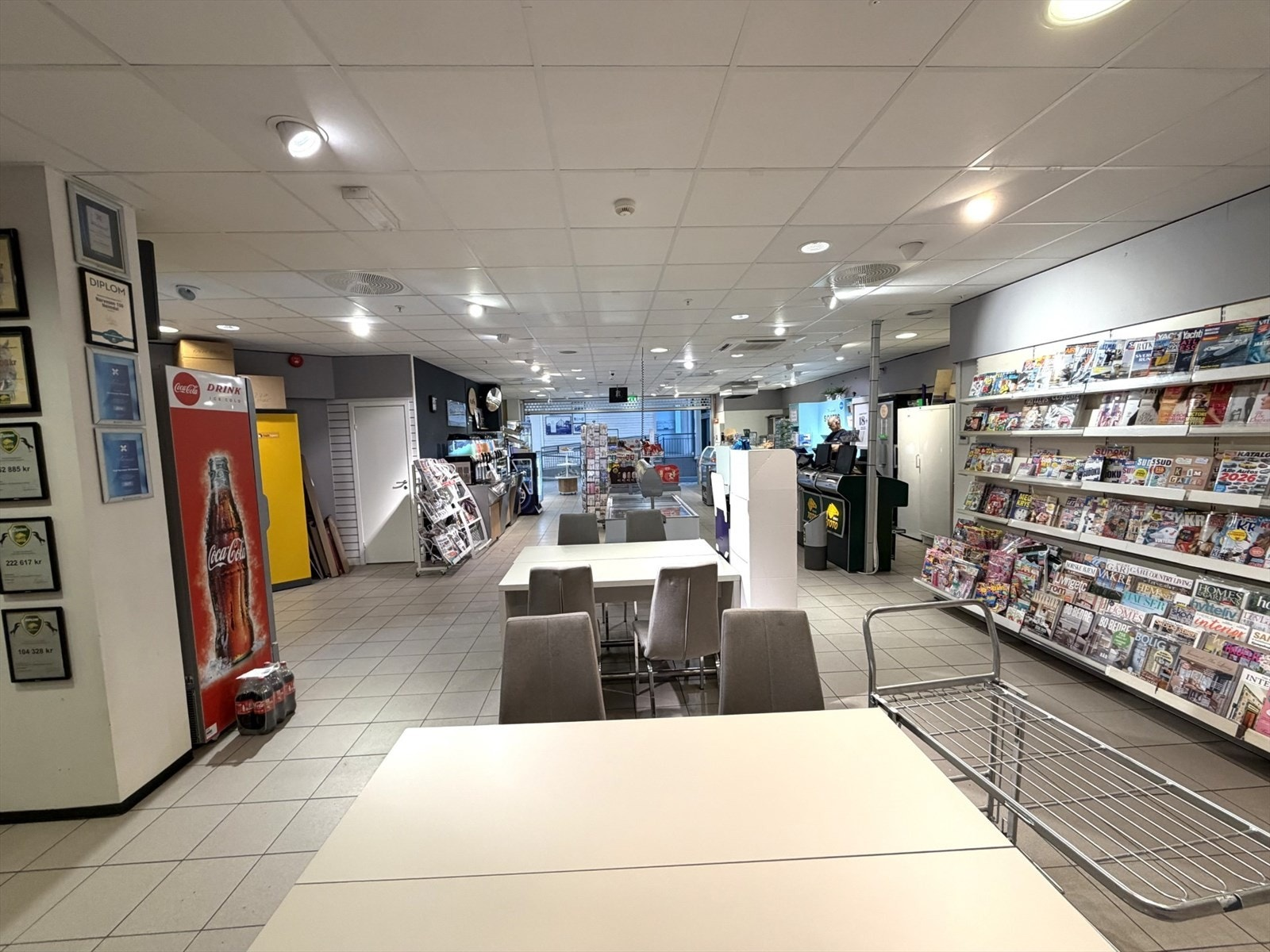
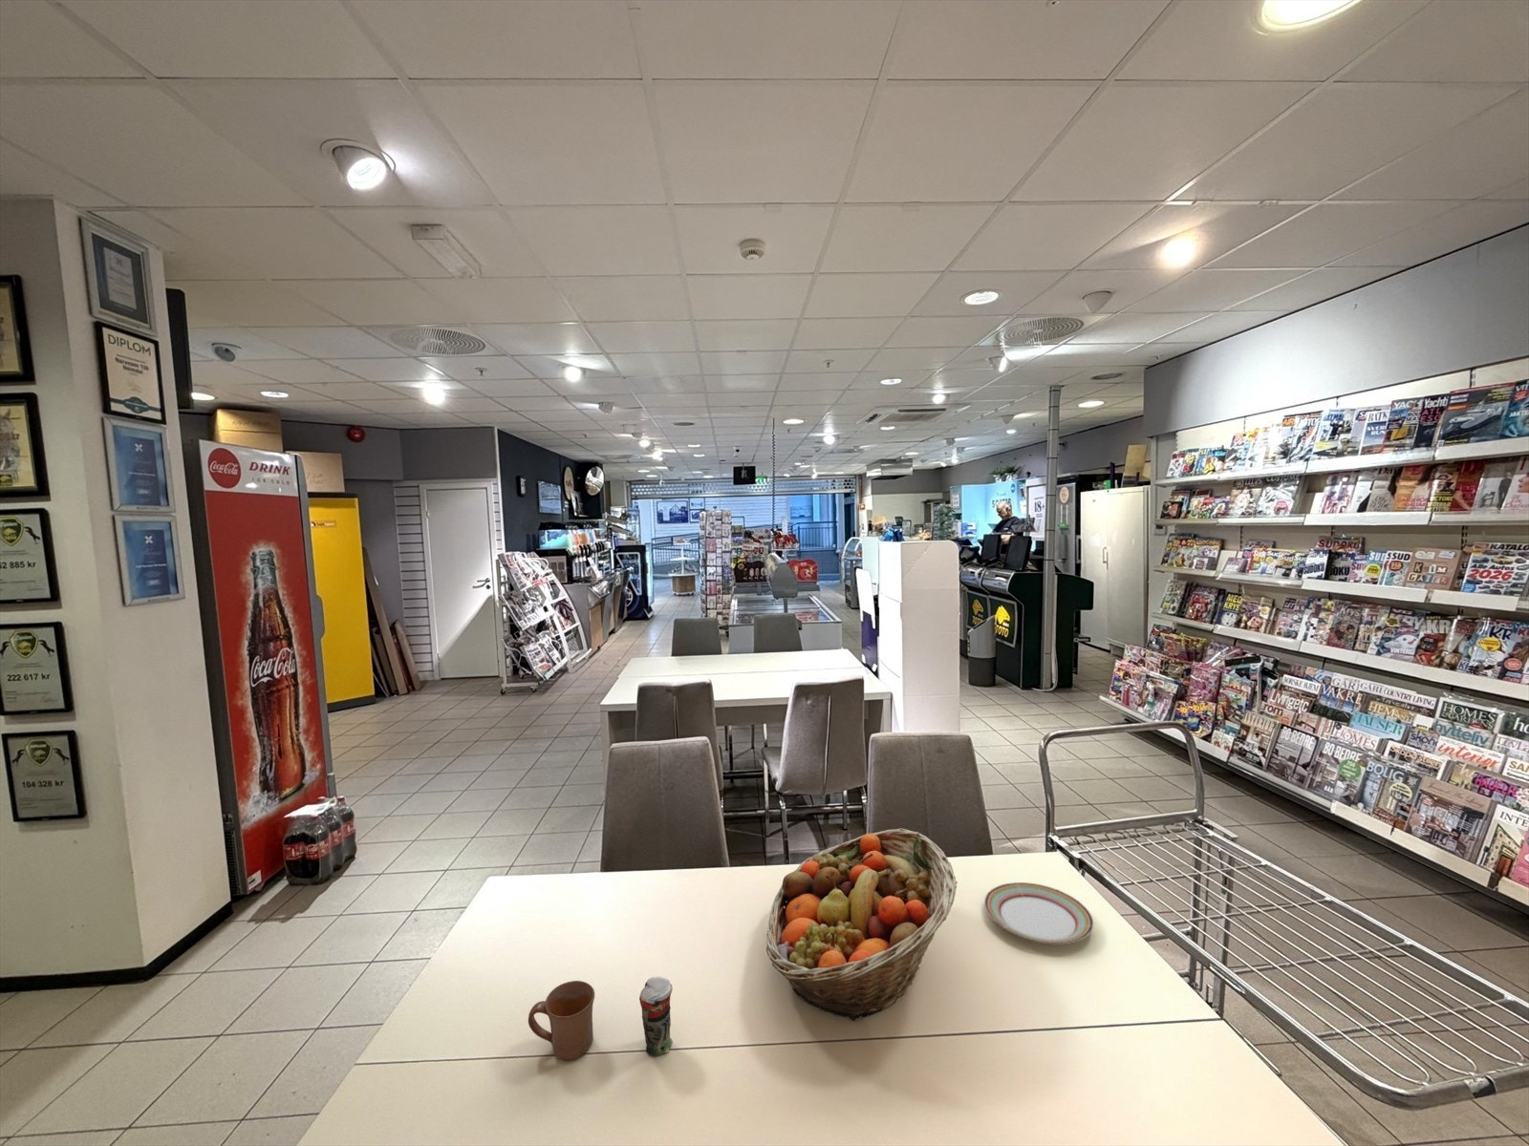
+ mug [527,980,596,1061]
+ beverage cup [638,976,674,1057]
+ plate [984,881,1094,945]
+ fruit basket [766,828,958,1022]
